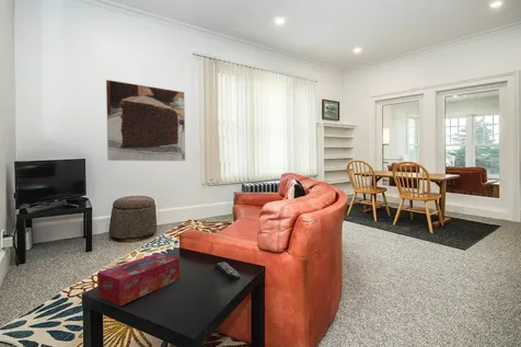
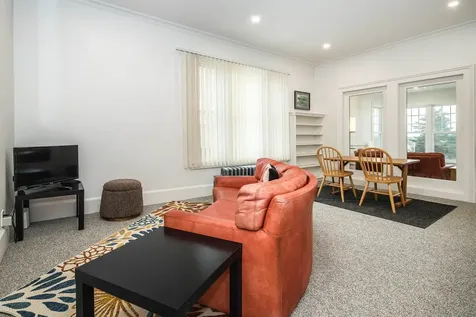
- tissue box [96,252,181,308]
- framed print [105,79,186,162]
- remote control [215,261,242,282]
